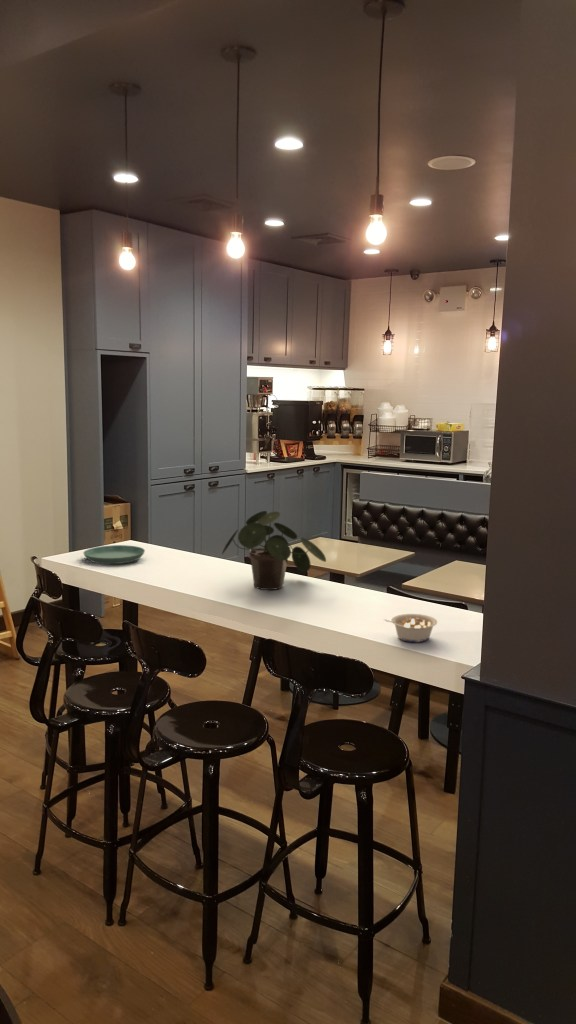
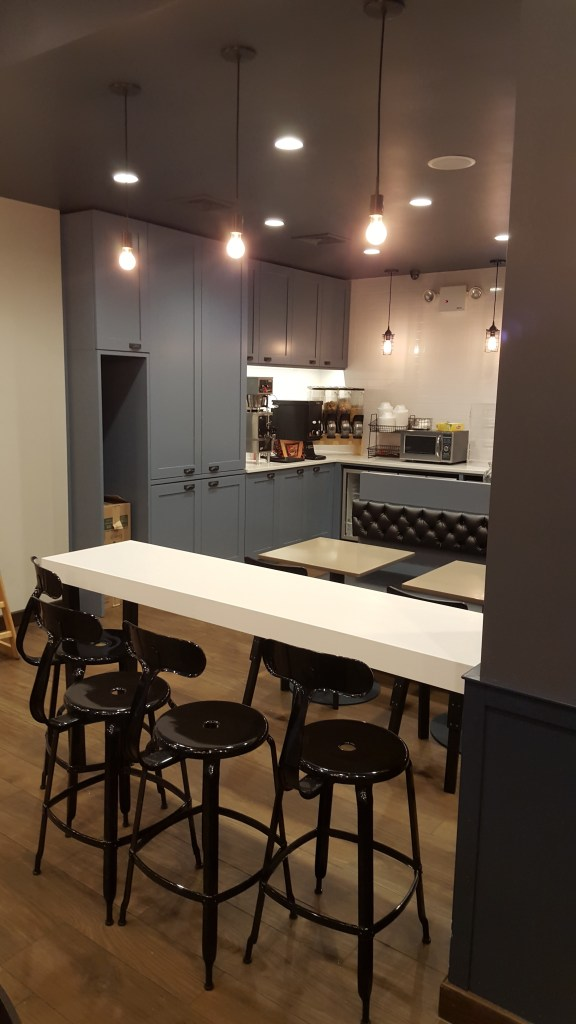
- potted plant [221,510,327,591]
- saucer [82,544,146,565]
- legume [383,613,438,643]
